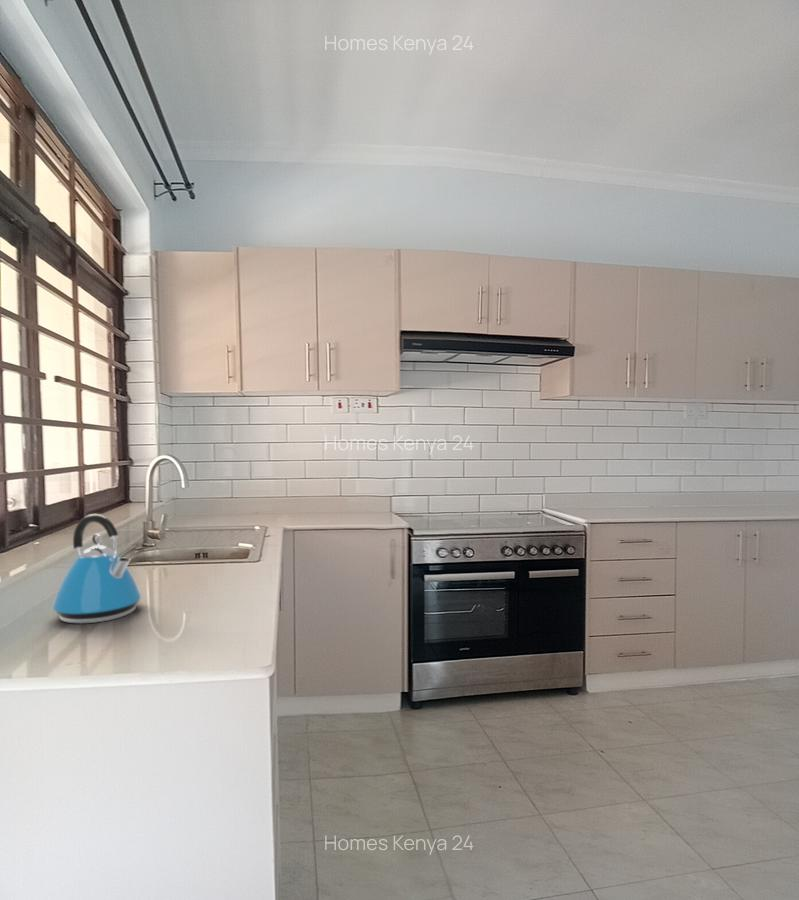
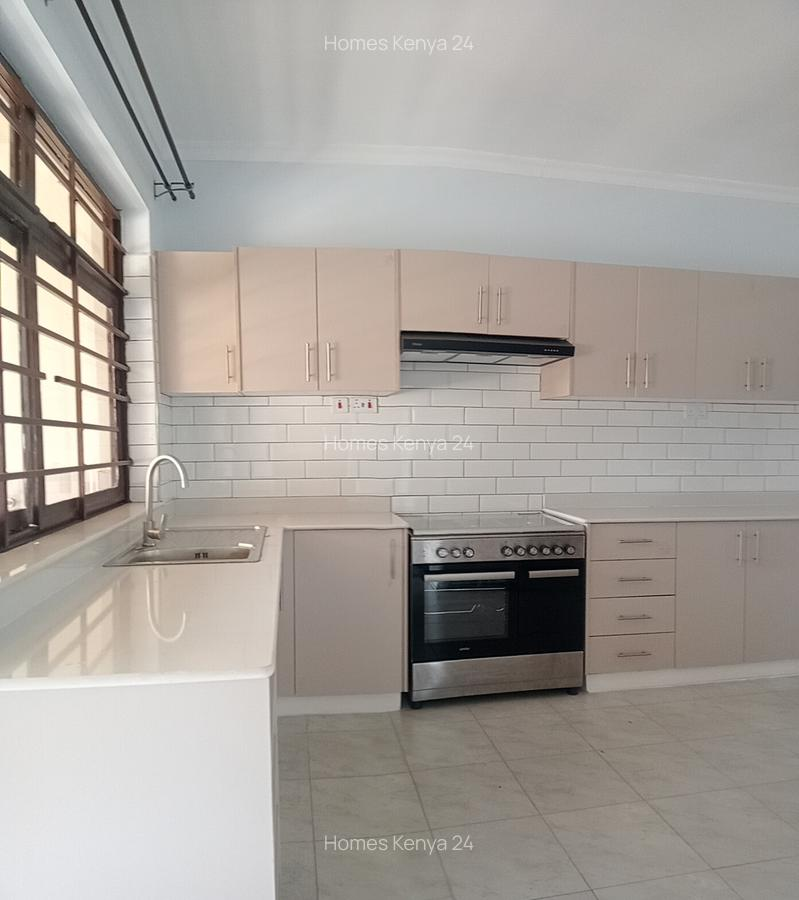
- kettle [51,513,142,625]
